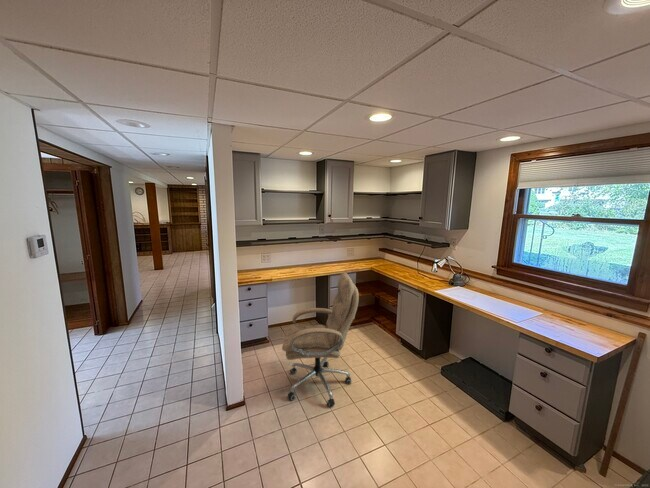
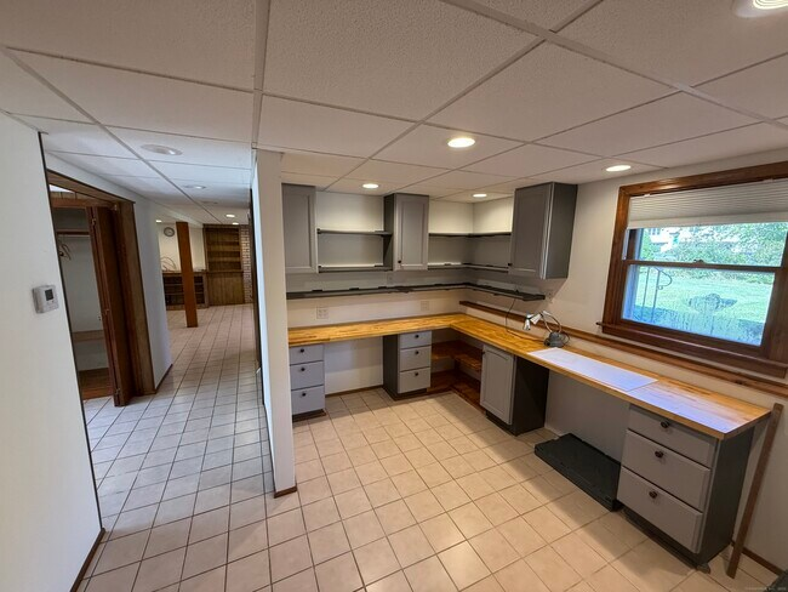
- office chair [281,270,360,407]
